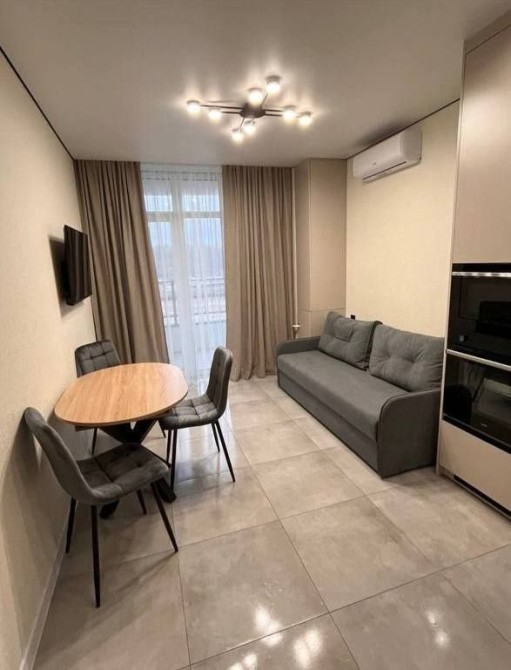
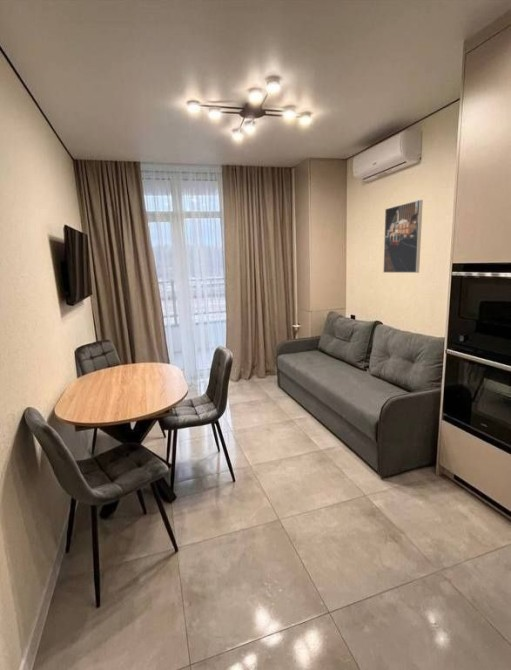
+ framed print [382,199,424,274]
